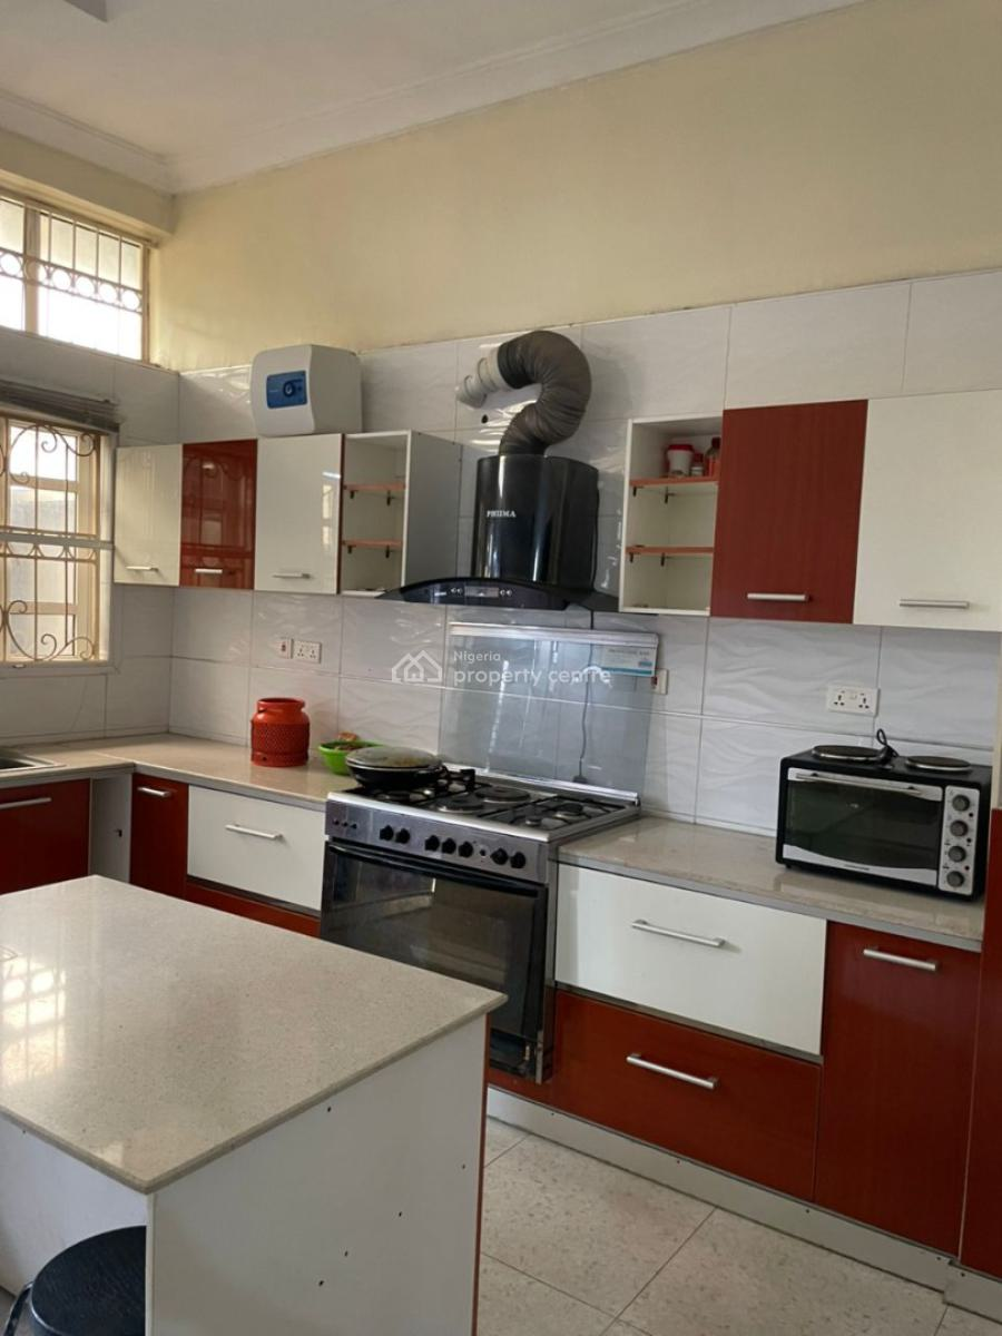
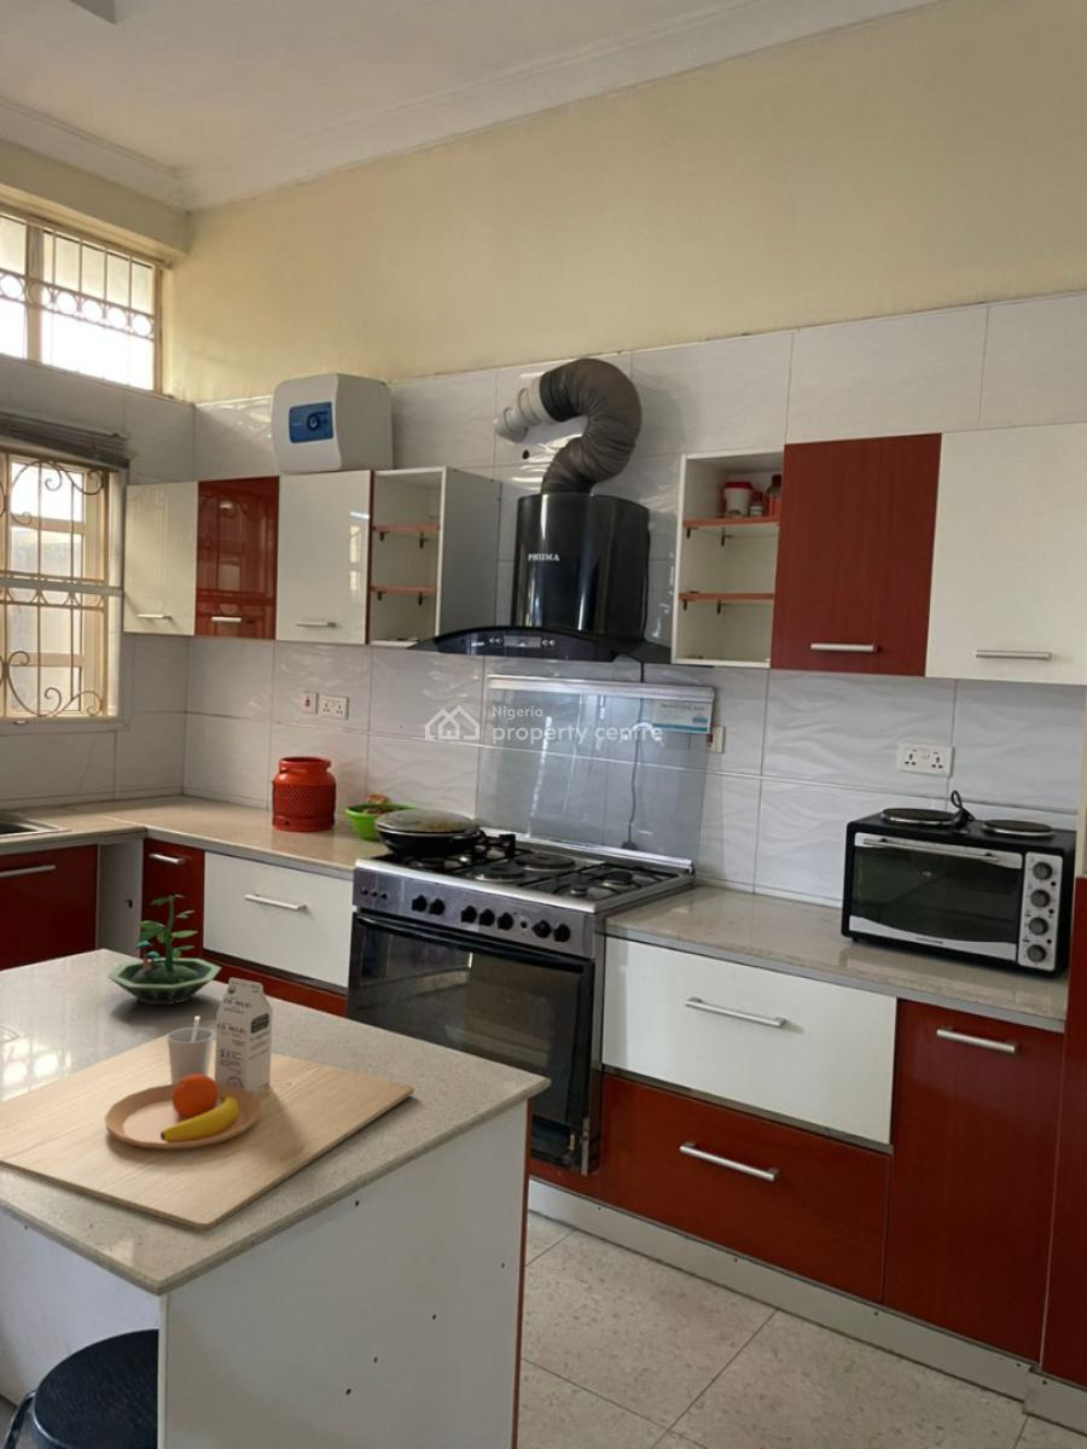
+ terrarium [106,894,222,1006]
+ cutting board [0,977,415,1232]
